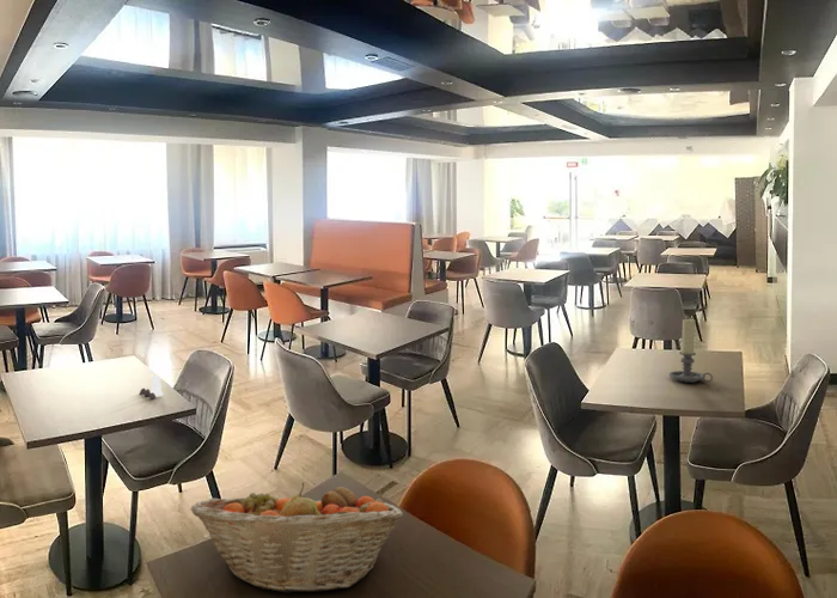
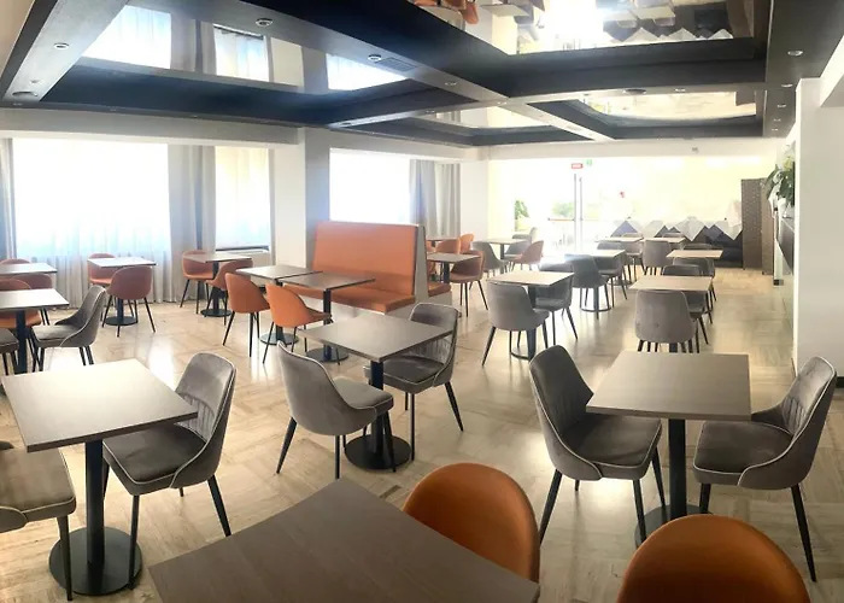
- candle holder [668,318,714,384]
- fruit basket [189,481,404,594]
- salt and pepper shaker set [139,374,164,399]
